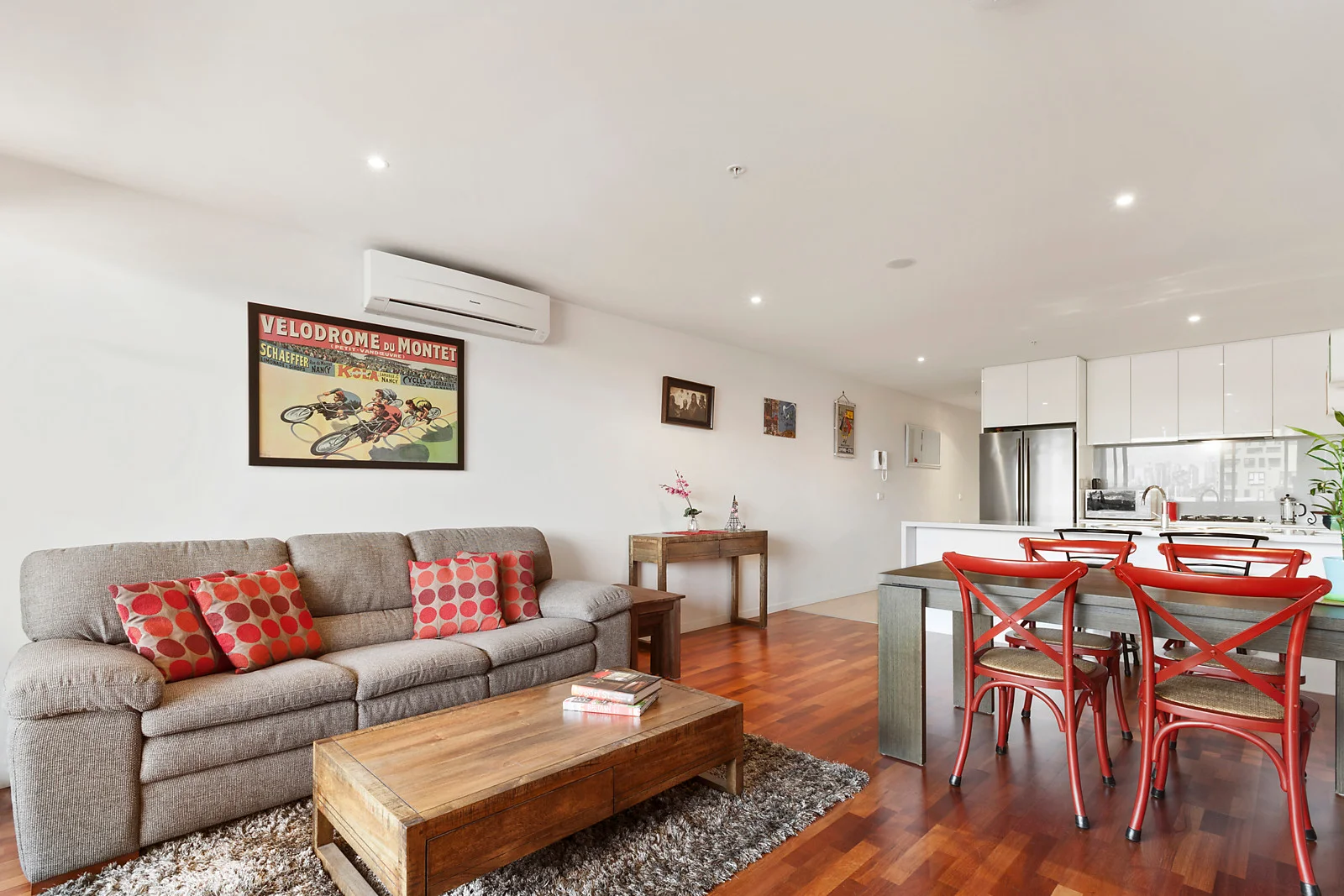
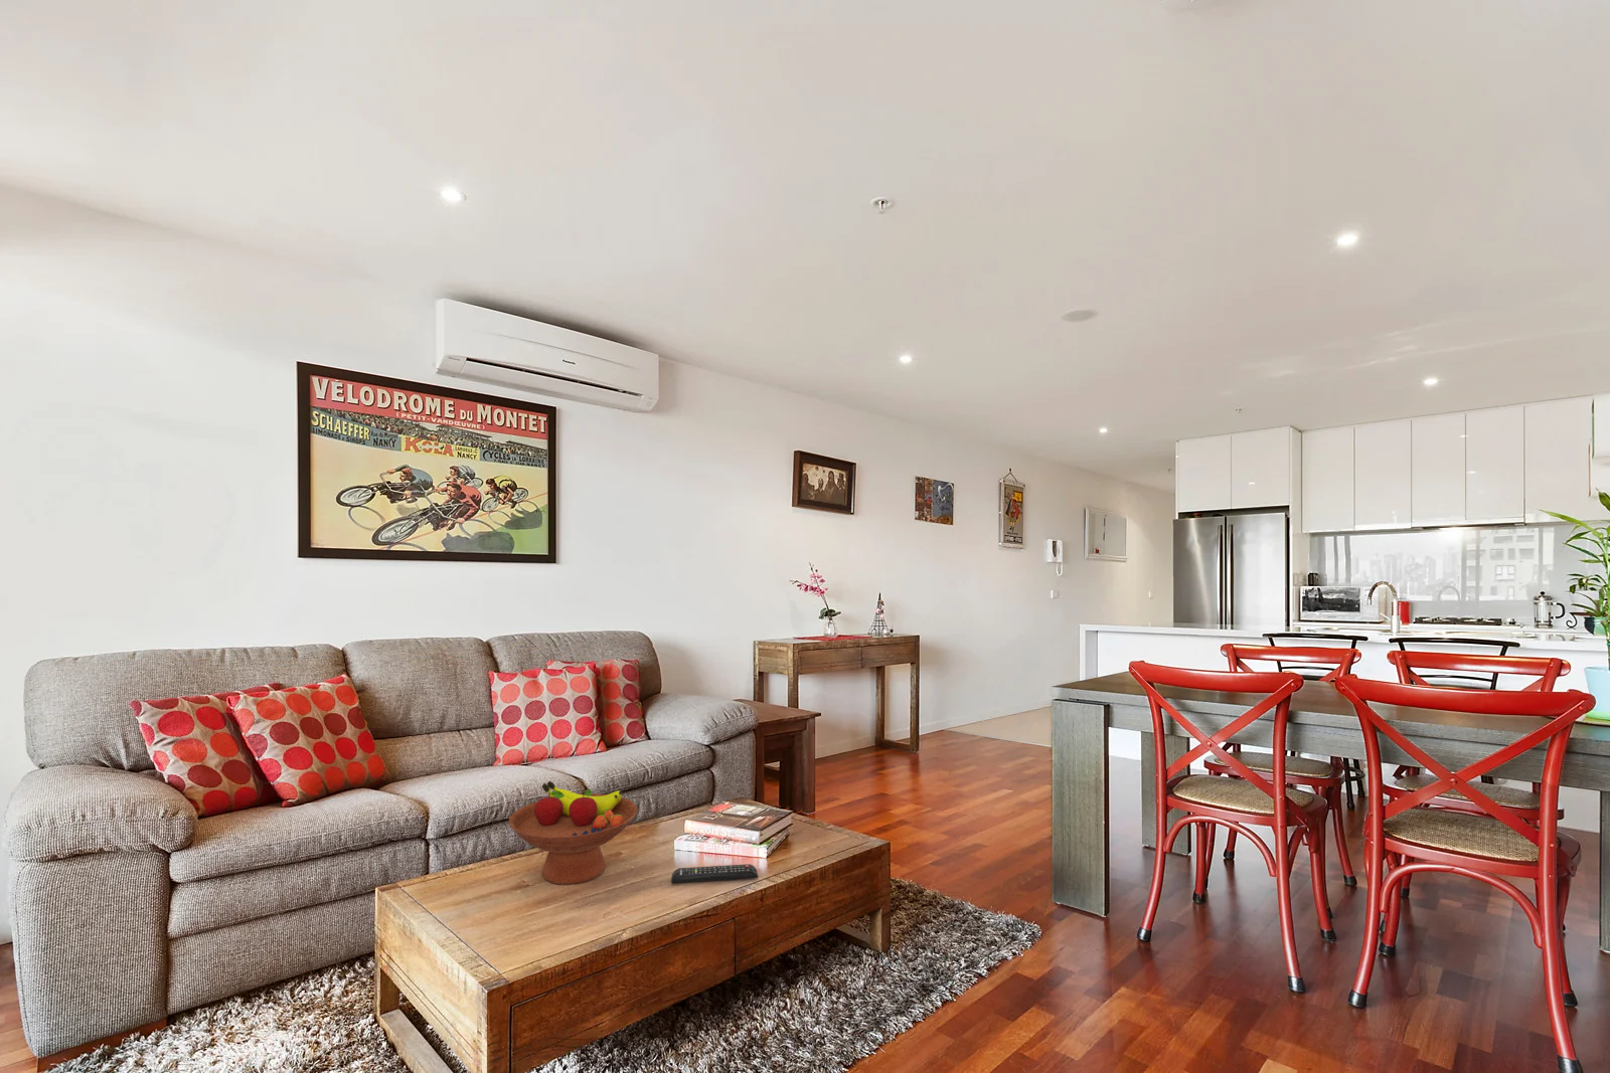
+ remote control [670,862,758,884]
+ fruit bowl [508,781,638,886]
